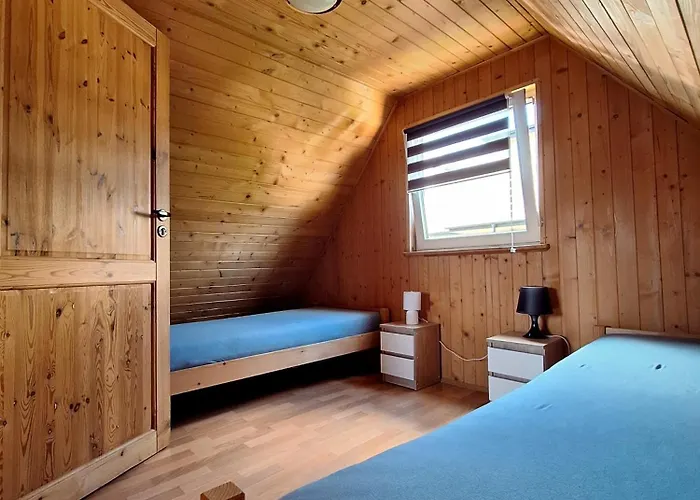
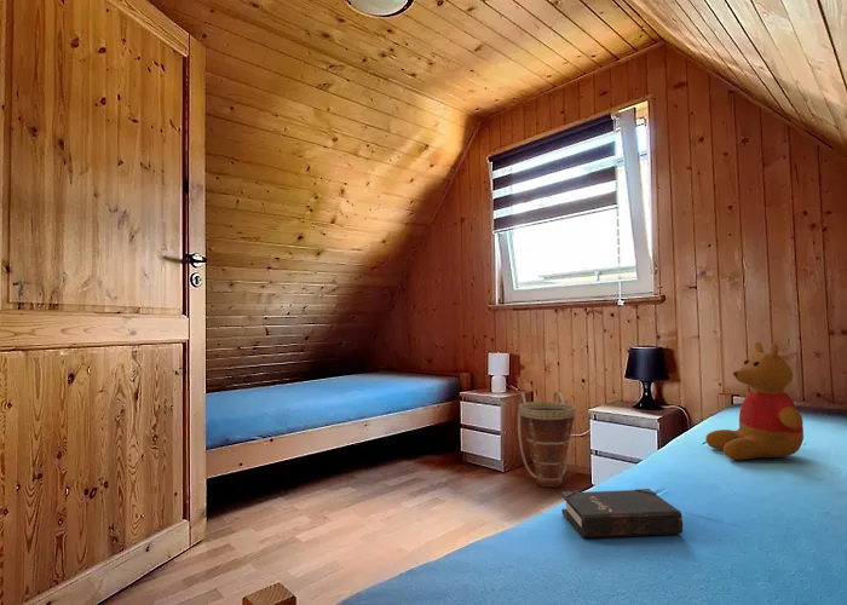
+ teddy bear [704,341,805,461]
+ basket [517,391,577,489]
+ hardback book [560,488,684,538]
